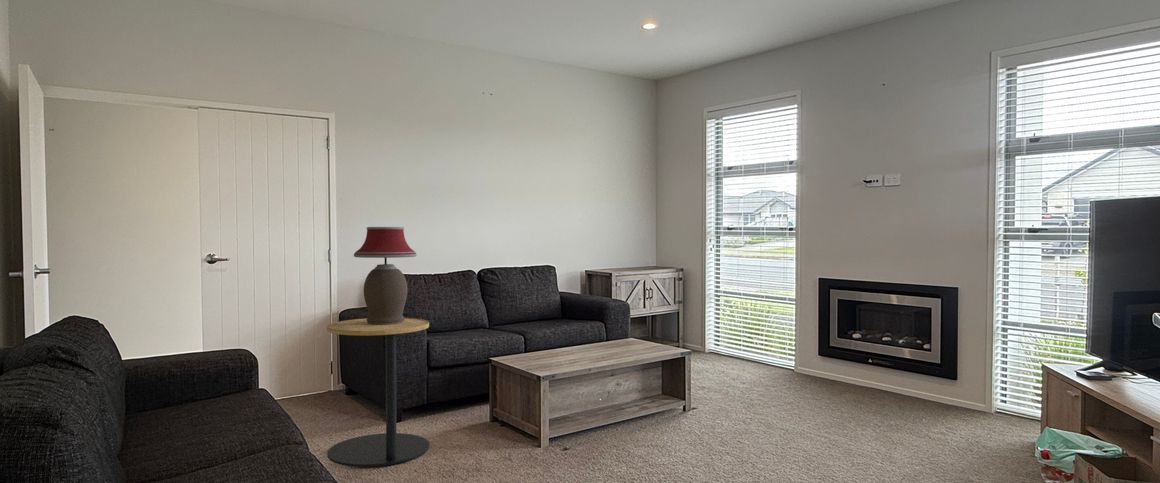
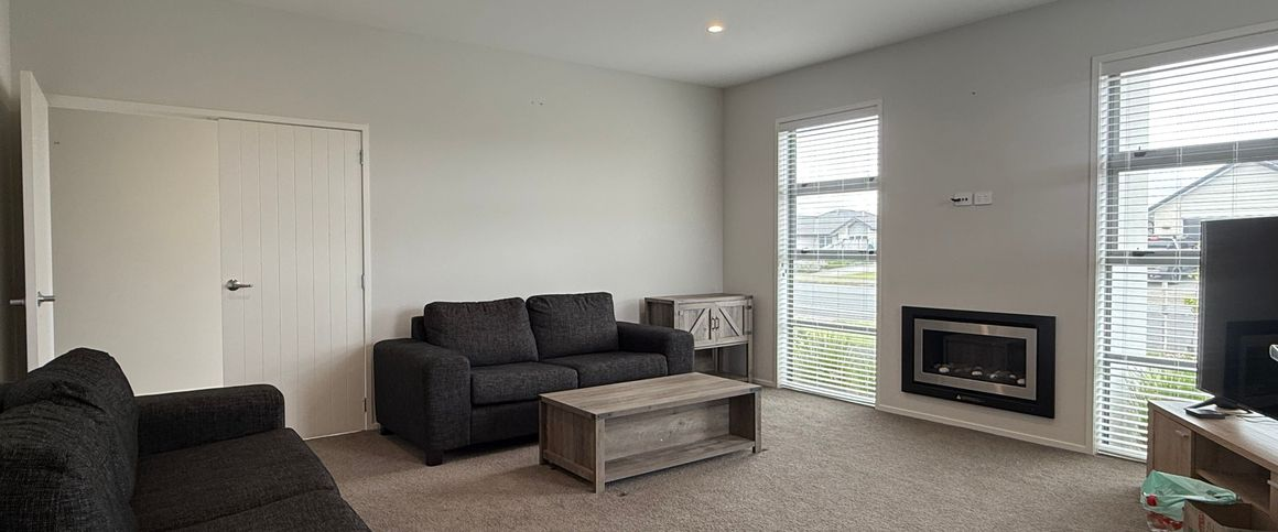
- table lamp [353,226,418,325]
- side table [326,317,430,468]
